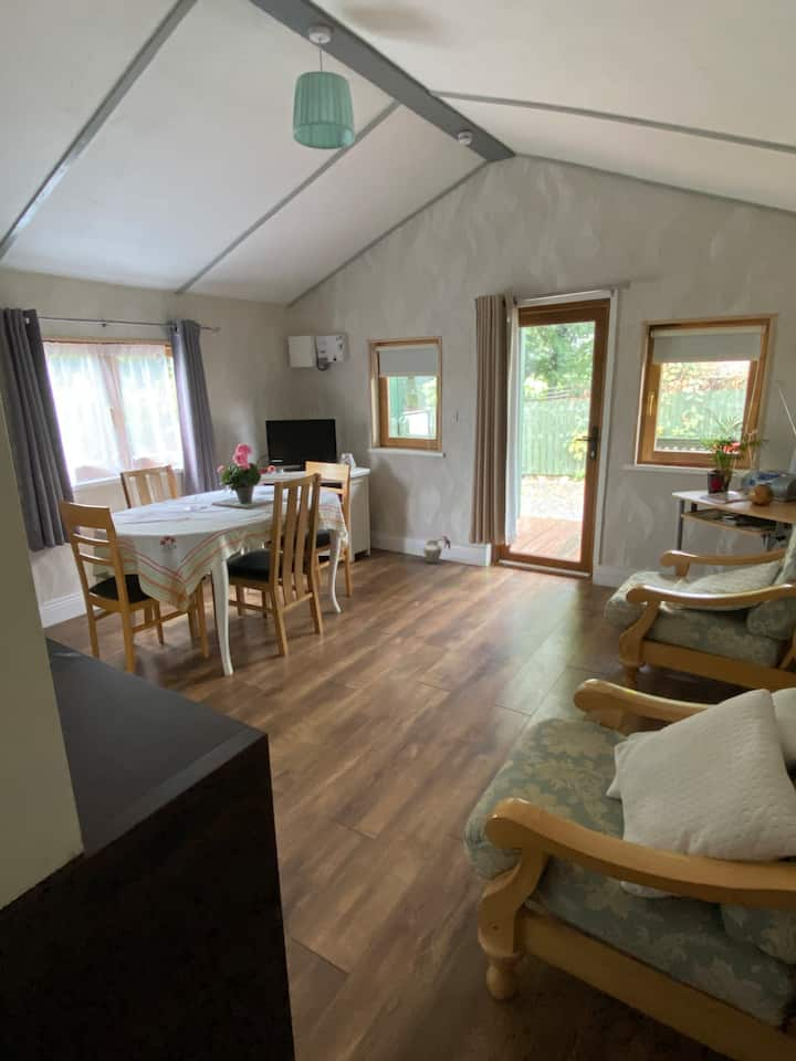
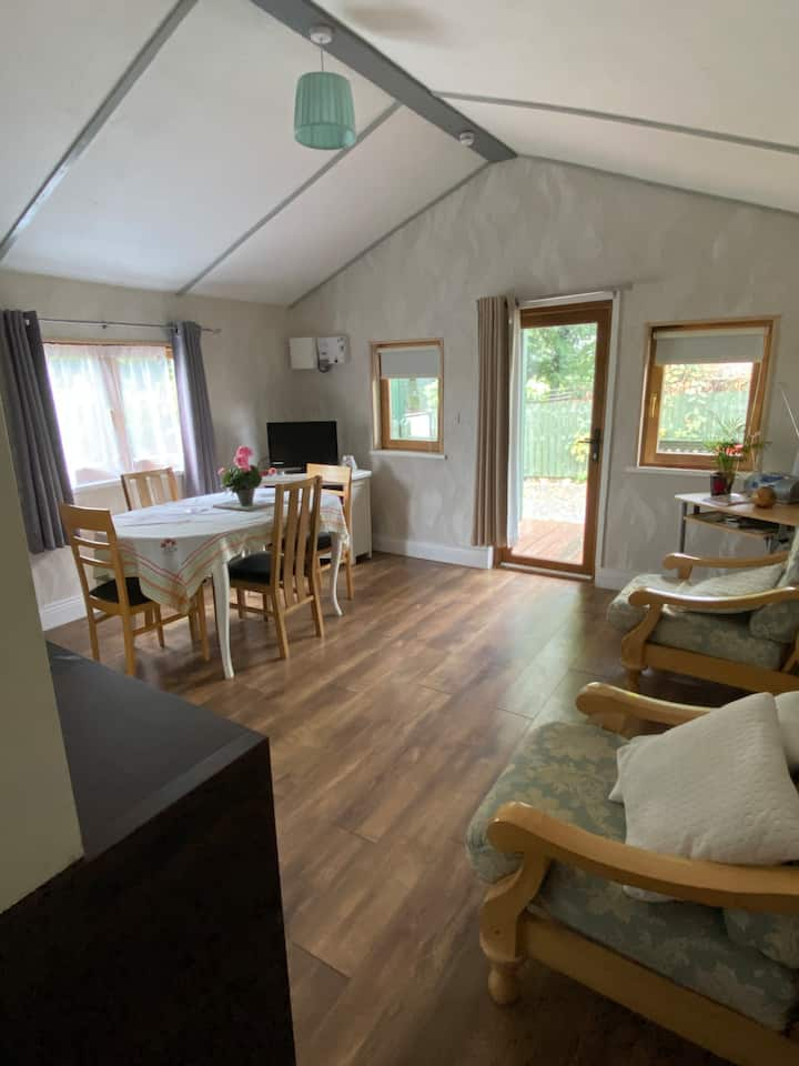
- vase [422,535,452,565]
